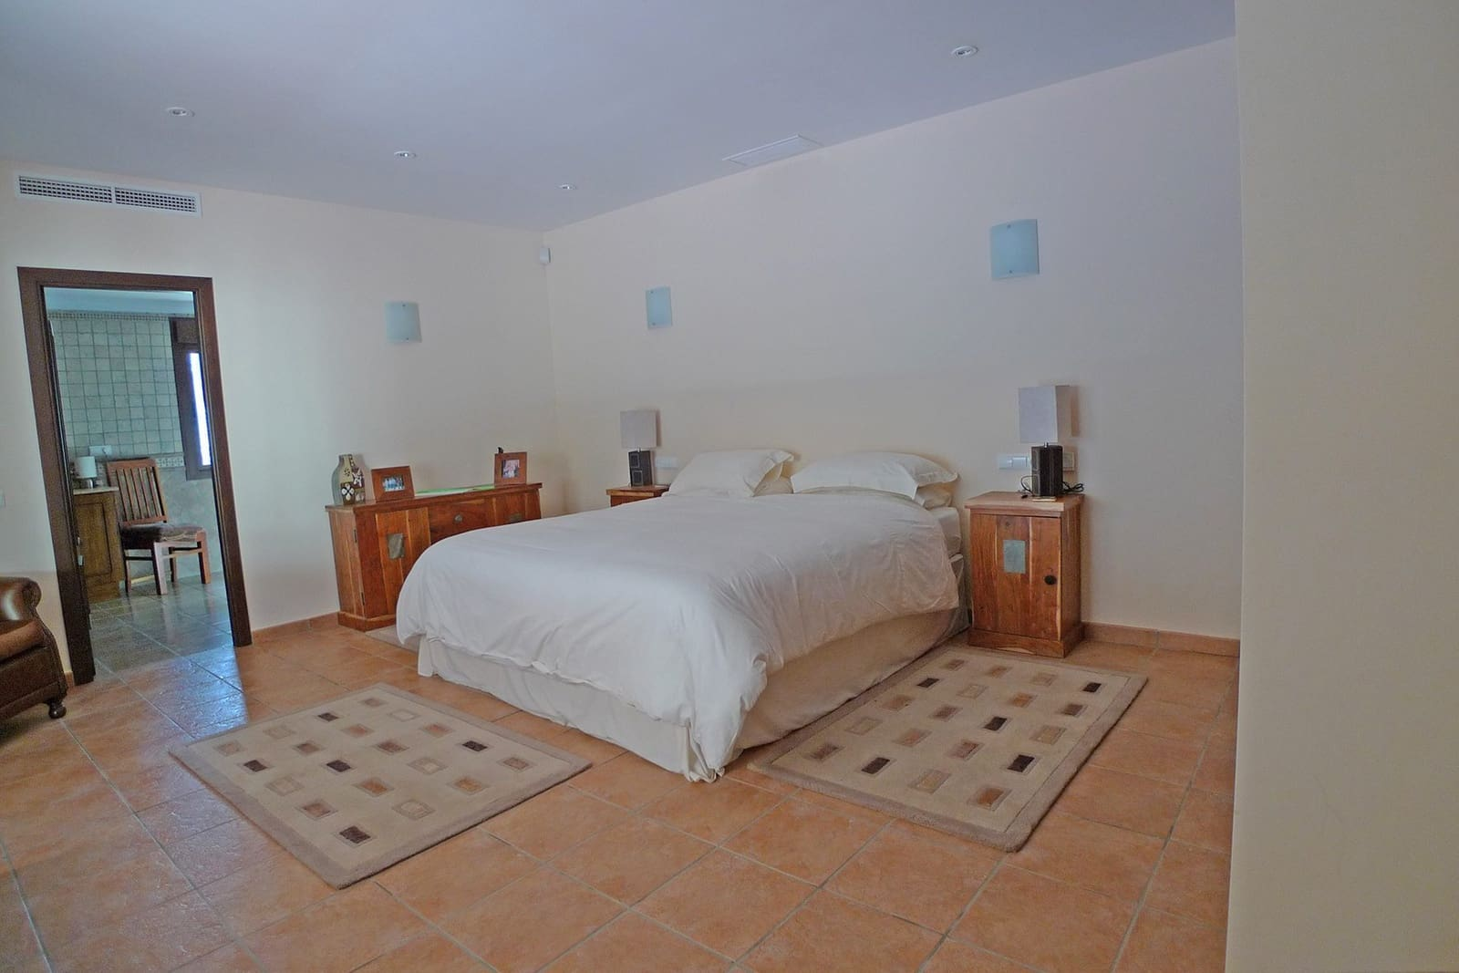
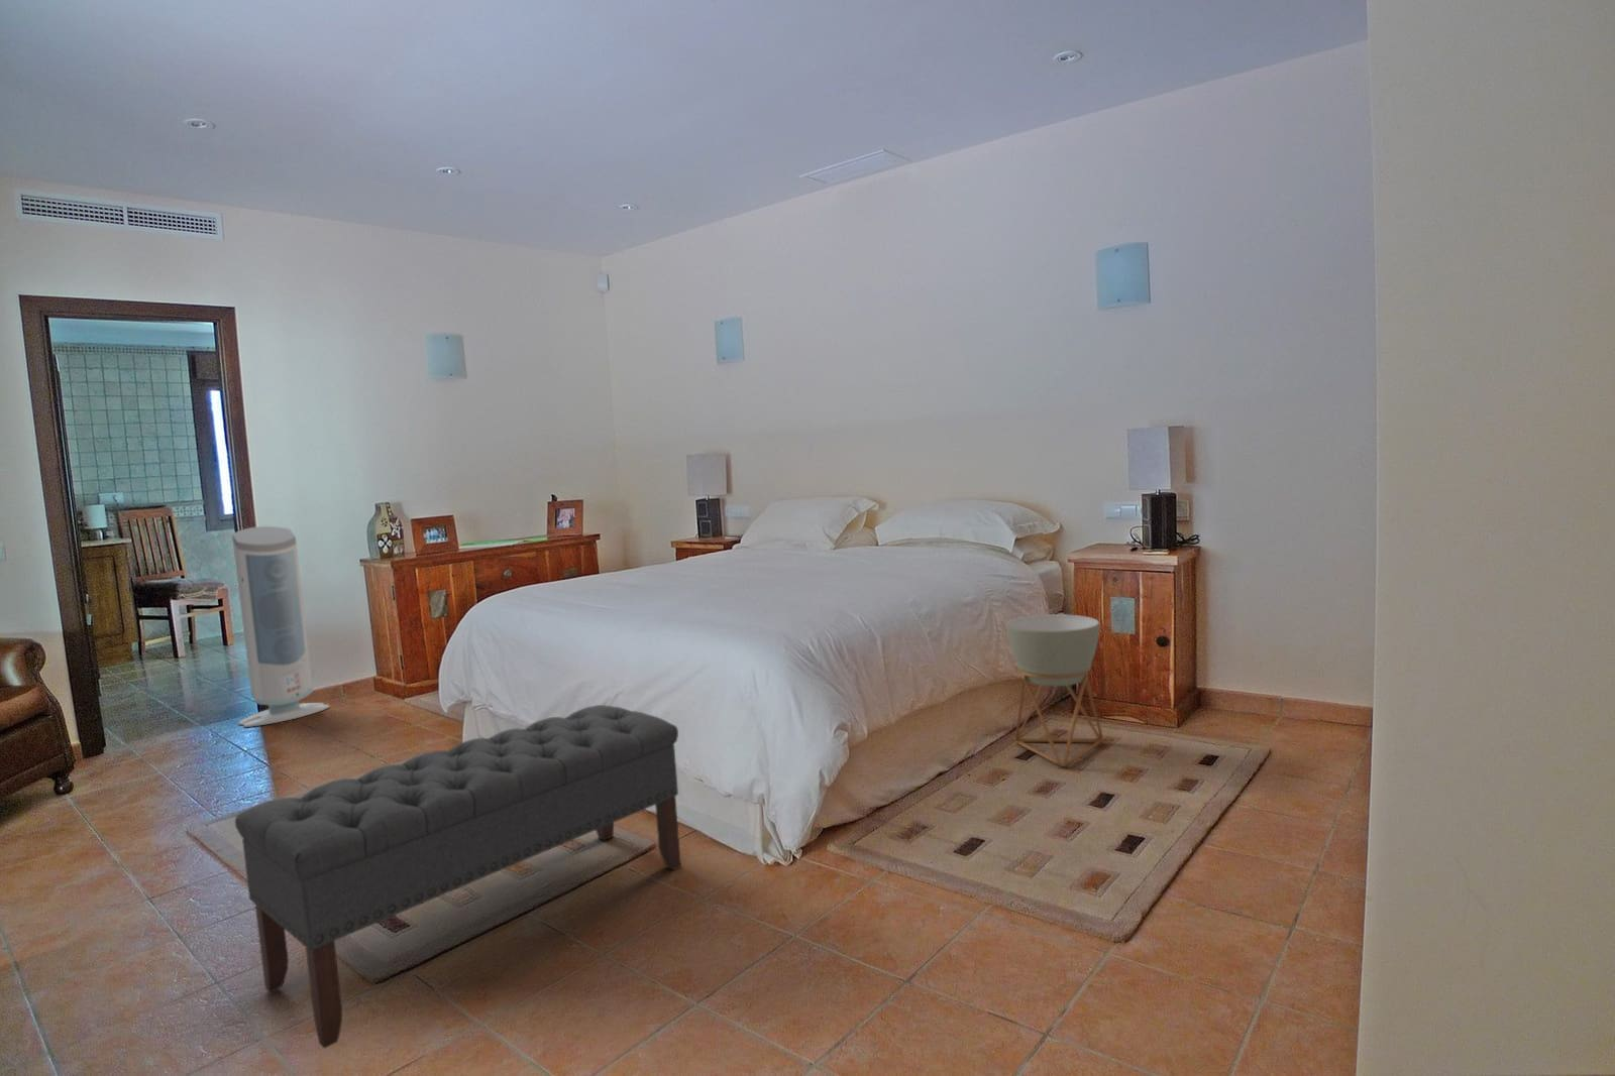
+ planter [1005,614,1104,767]
+ air purifier [231,526,330,728]
+ bench [234,704,683,1050]
